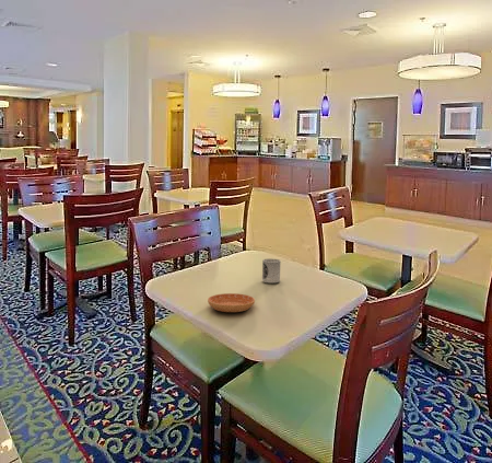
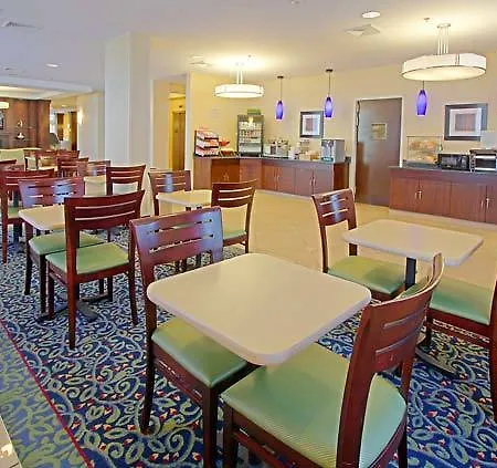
- saucer [207,292,256,313]
- cup [261,257,282,283]
